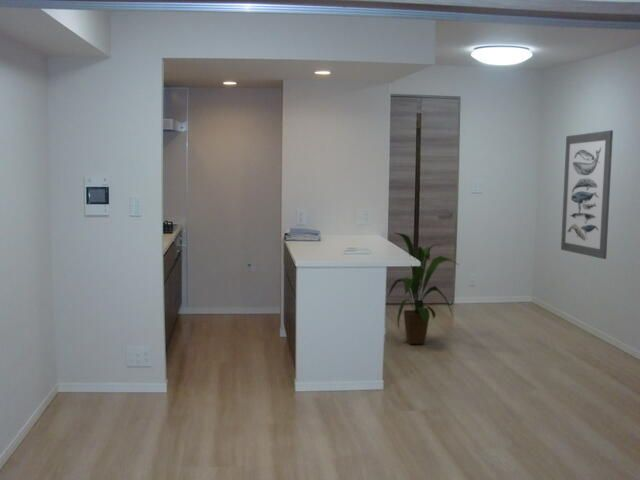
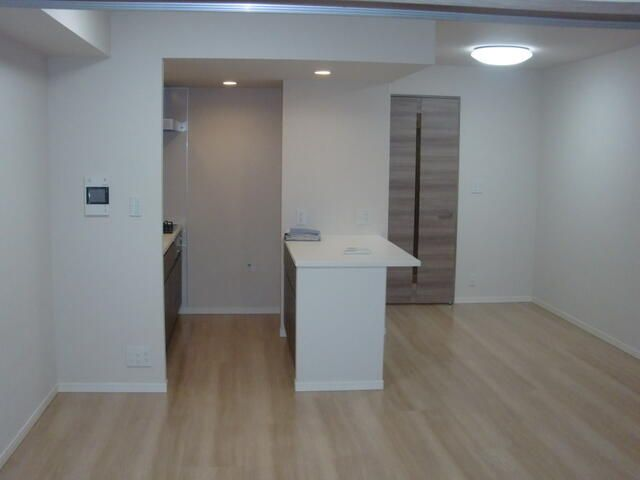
- house plant [387,232,460,345]
- wall art [560,129,614,260]
